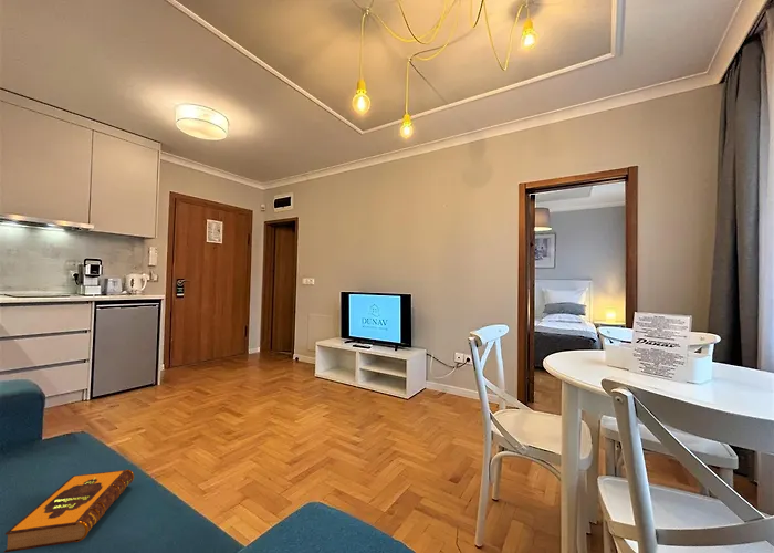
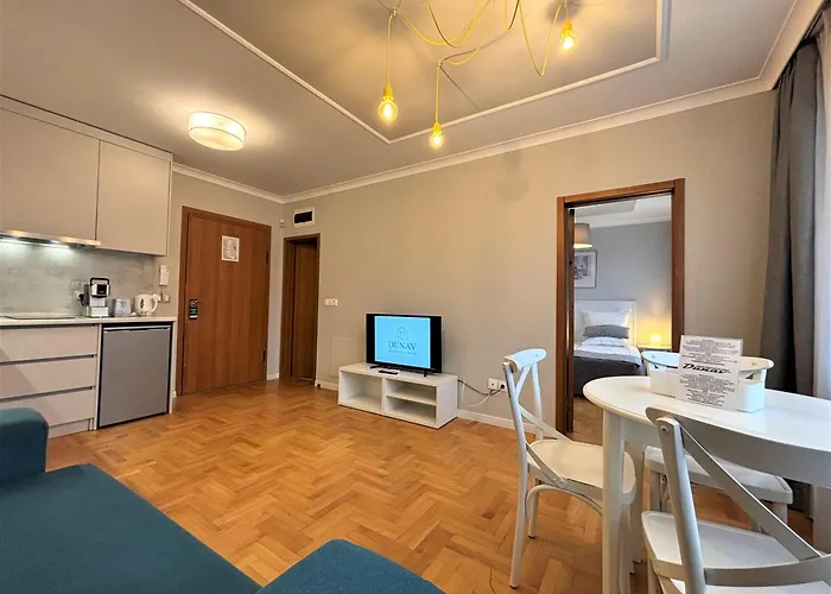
- hardback book [3,469,135,553]
